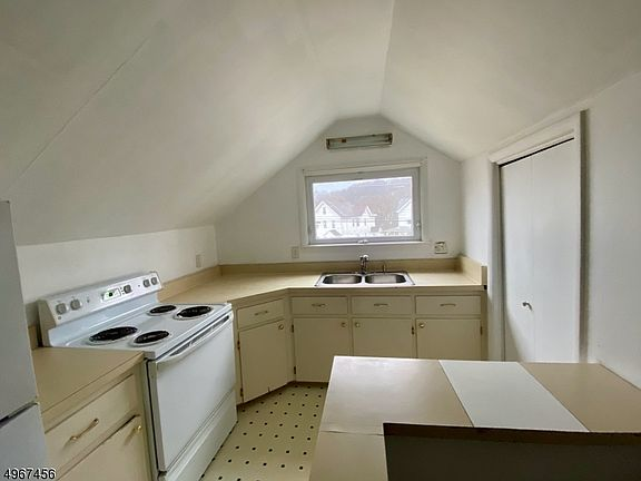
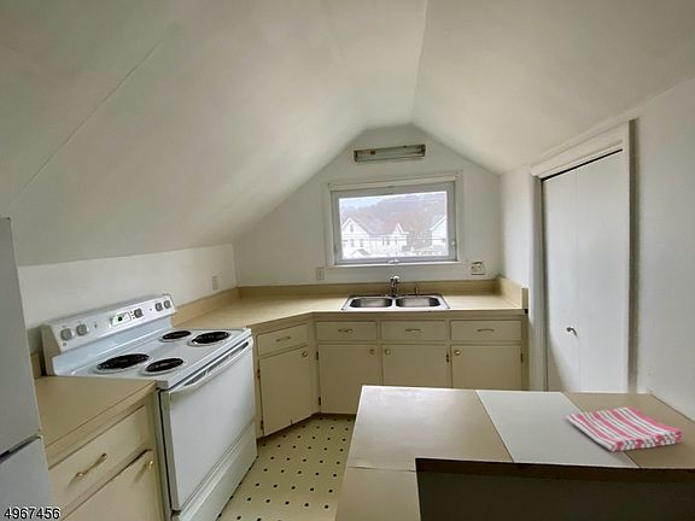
+ dish towel [565,405,684,452]
